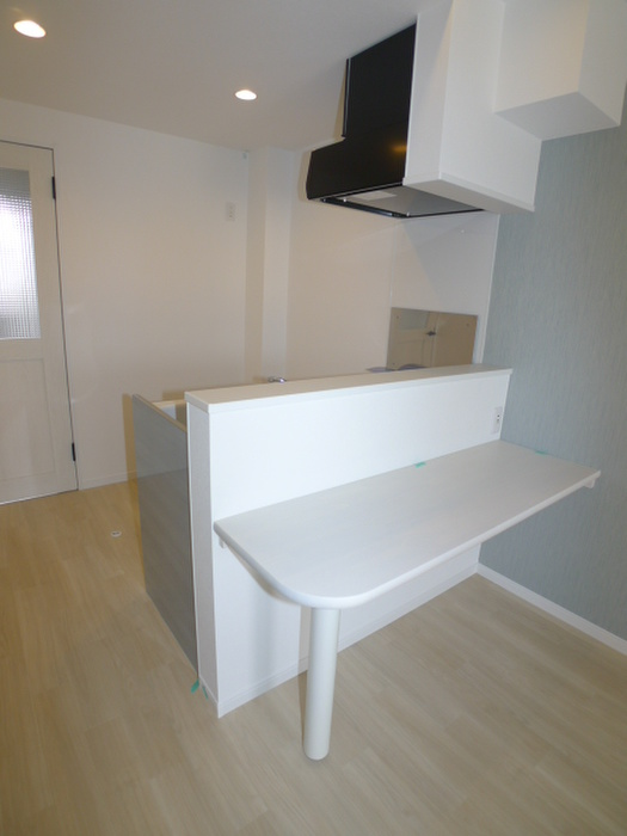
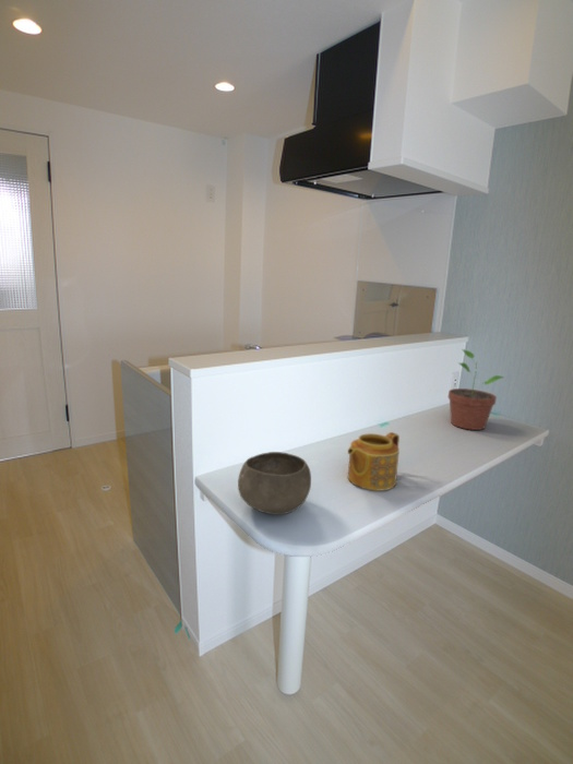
+ bowl [237,451,312,515]
+ teapot [347,431,401,492]
+ potted plant [447,348,505,431]
